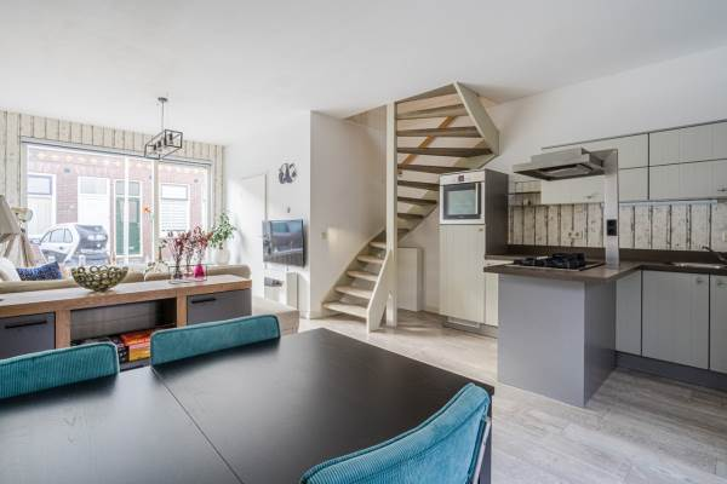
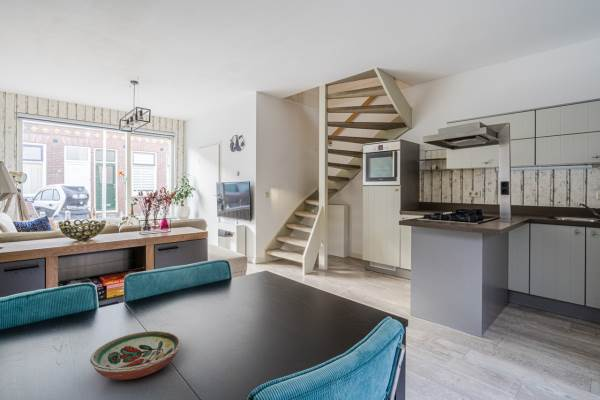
+ decorative bowl [89,330,182,381]
